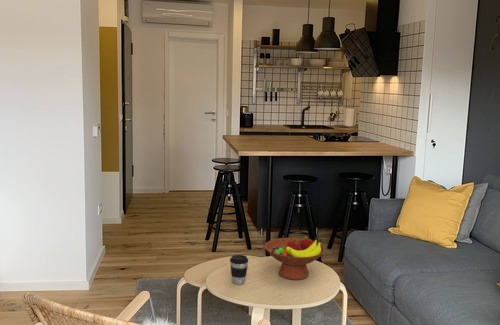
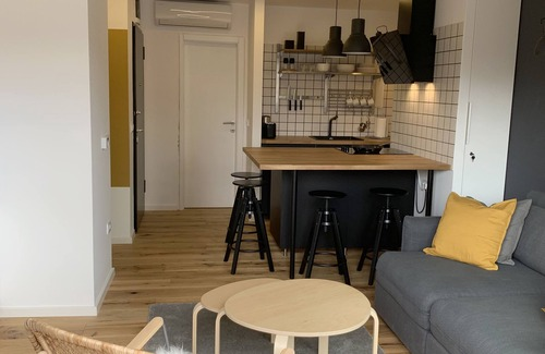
- fruit bowl [264,235,326,281]
- coffee cup [229,254,249,285]
